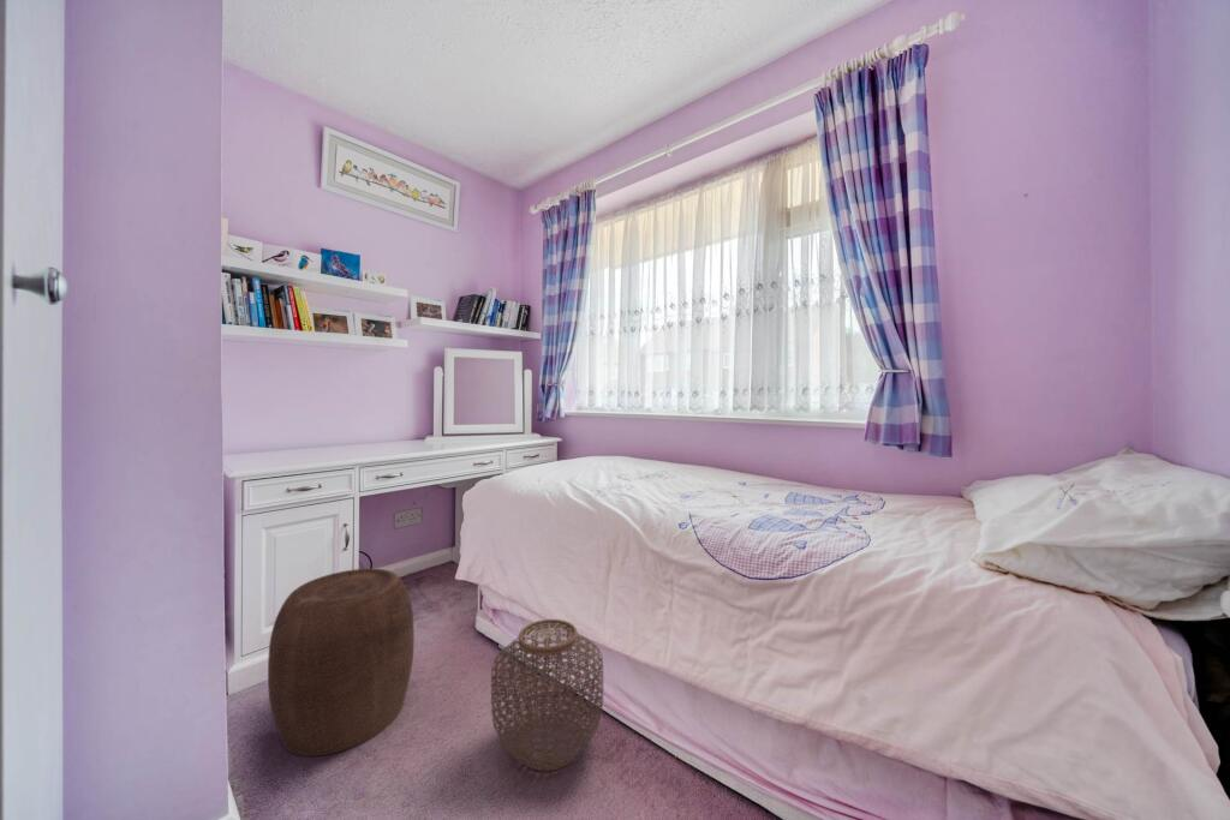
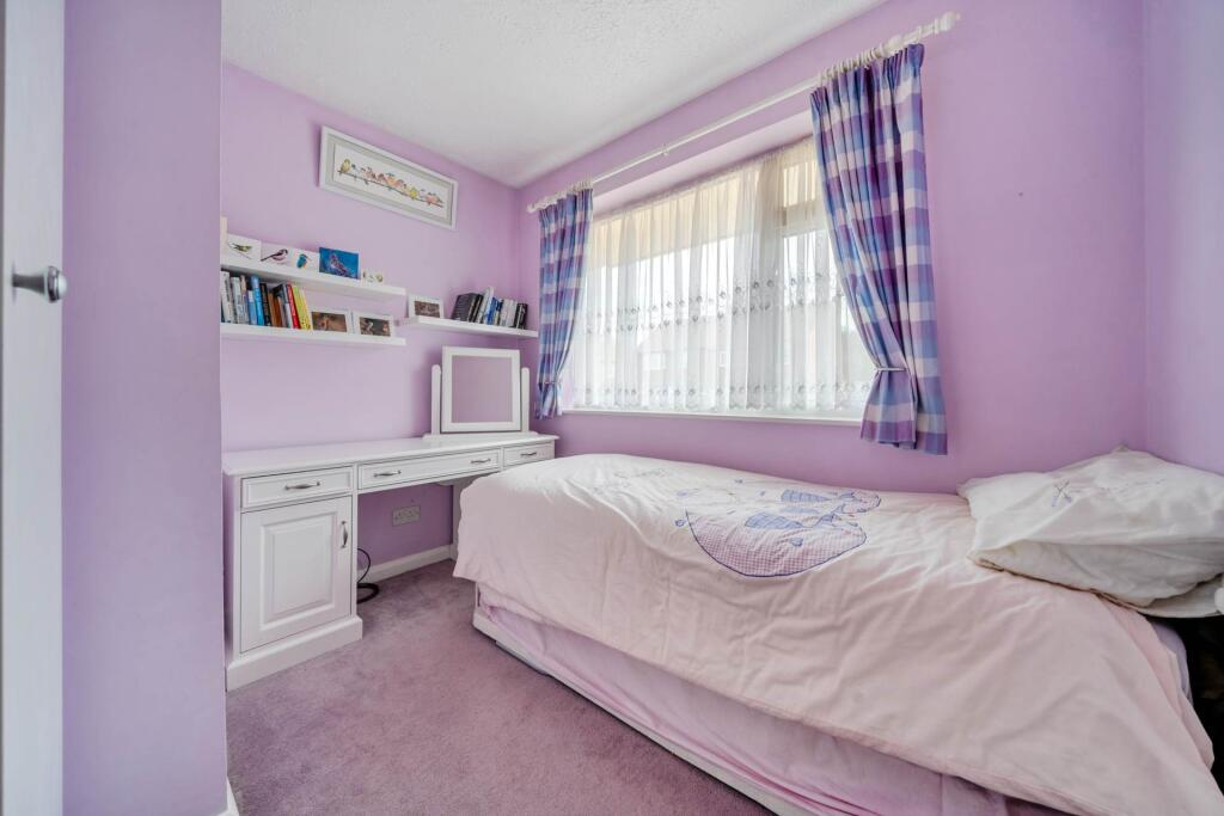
- woven basket [490,618,604,772]
- stool [267,568,416,758]
